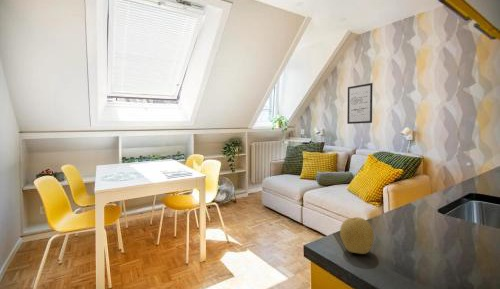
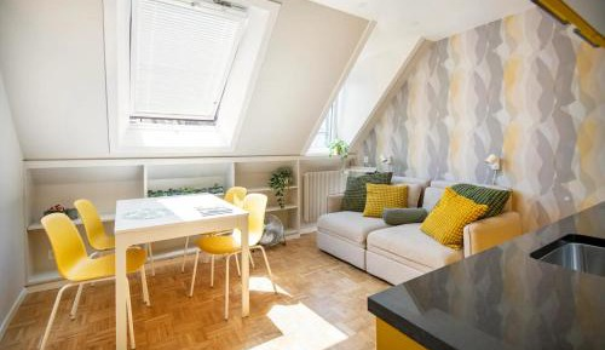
- wall art [346,82,374,125]
- fruit [339,216,375,255]
